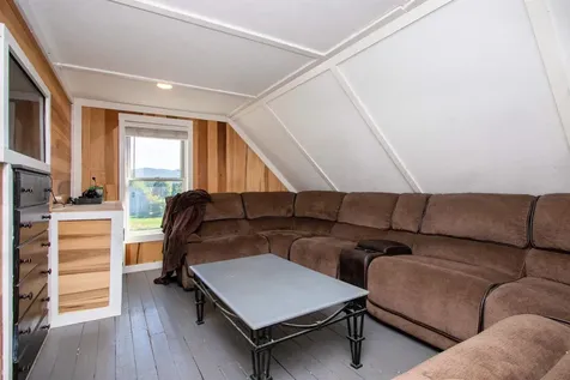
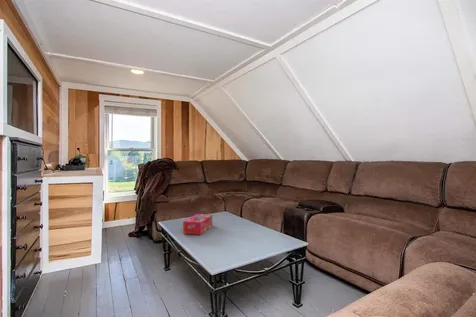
+ tissue box [182,213,213,236]
